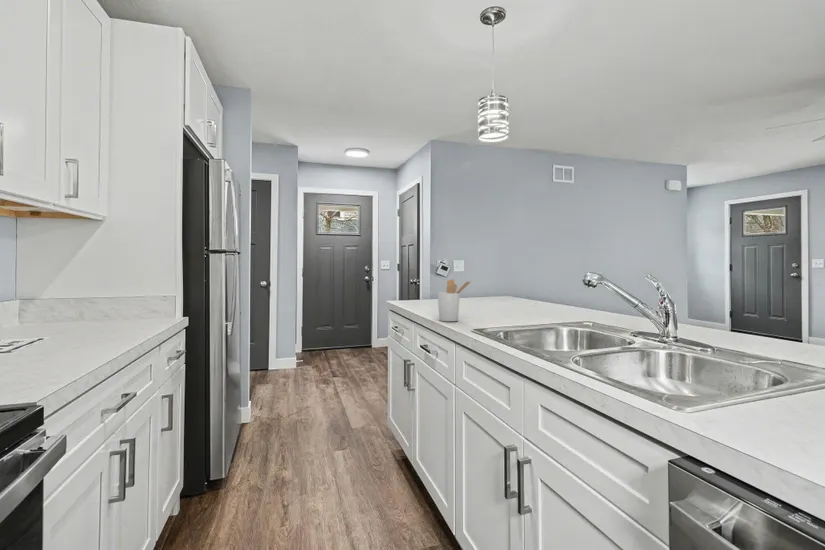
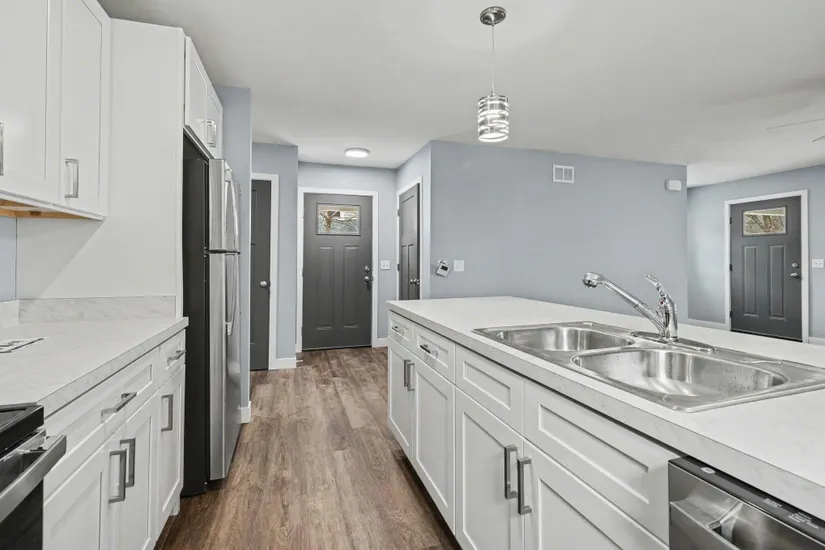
- utensil holder [437,278,472,322]
